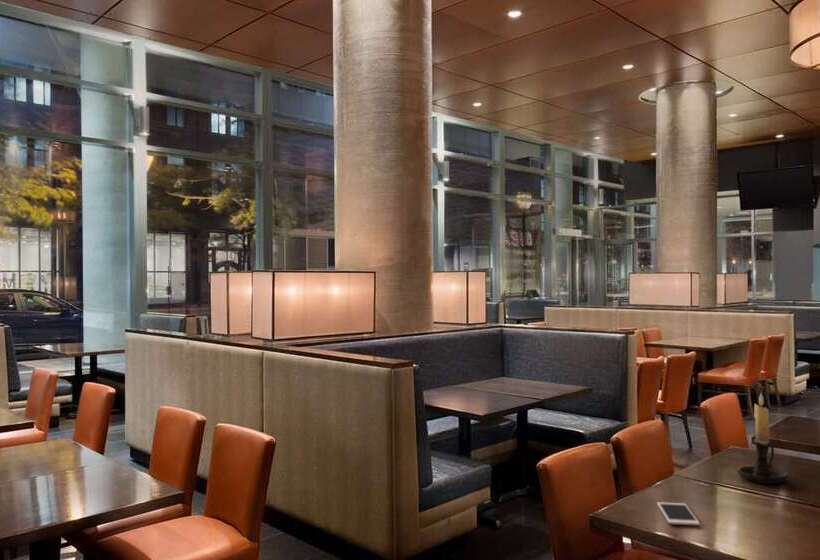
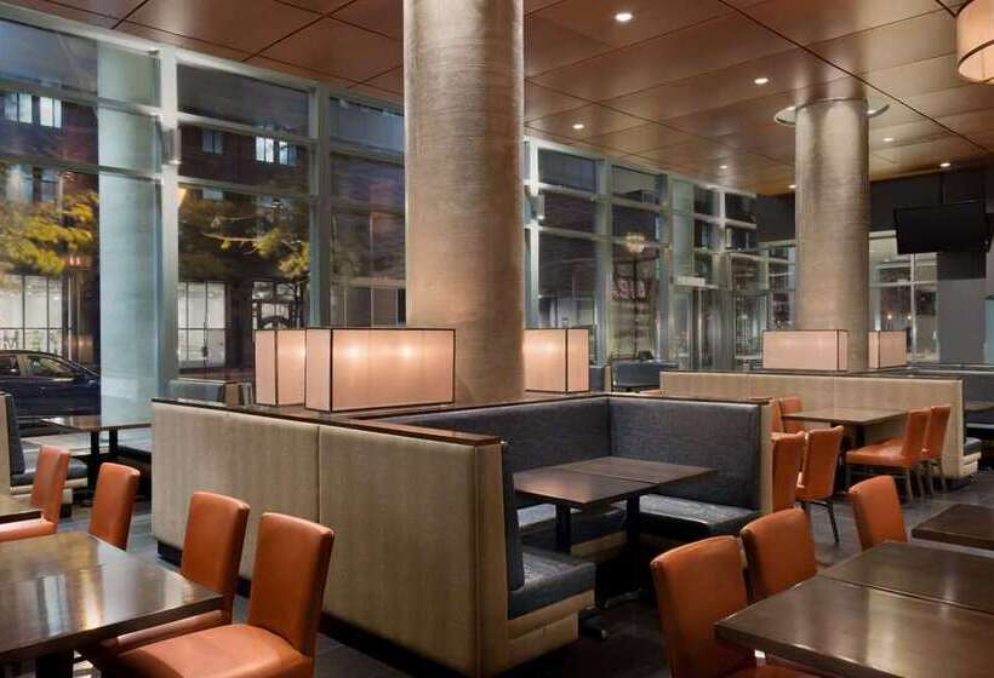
- cell phone [656,501,701,527]
- candle holder [736,392,789,485]
